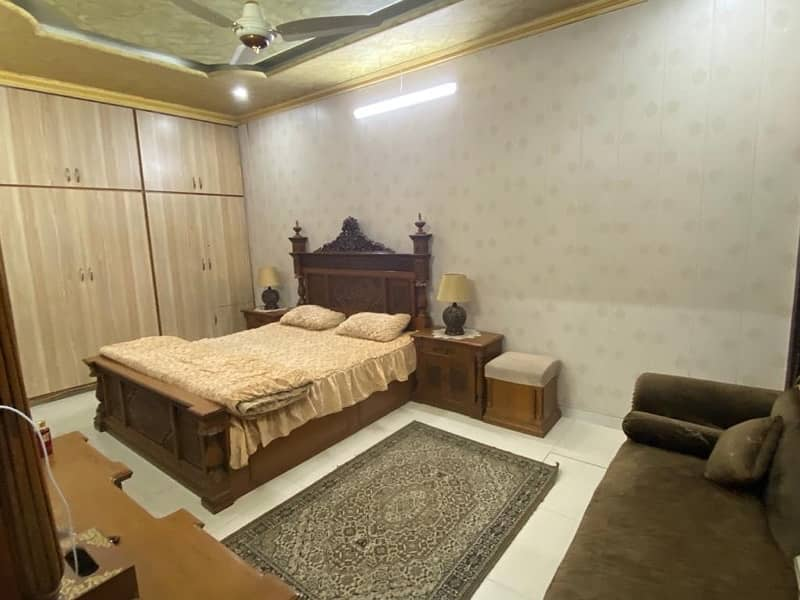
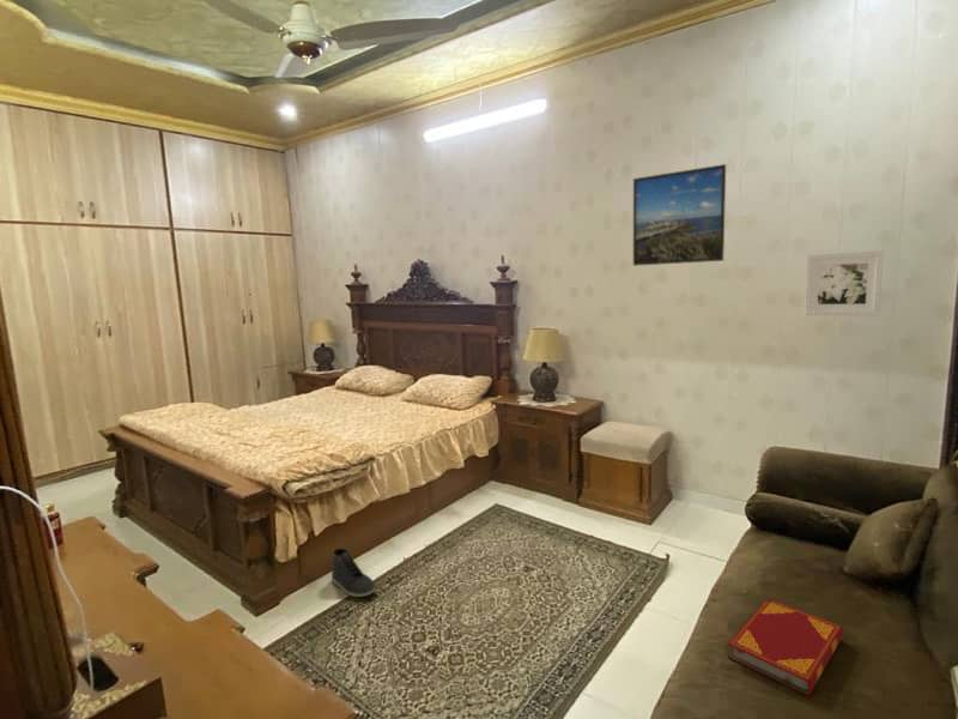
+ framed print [632,163,727,267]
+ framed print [804,249,885,316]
+ sneaker [331,548,377,598]
+ hardback book [726,597,844,696]
